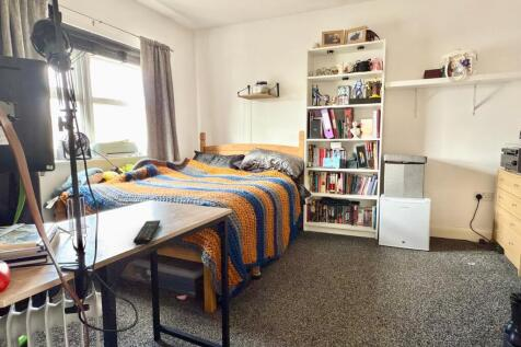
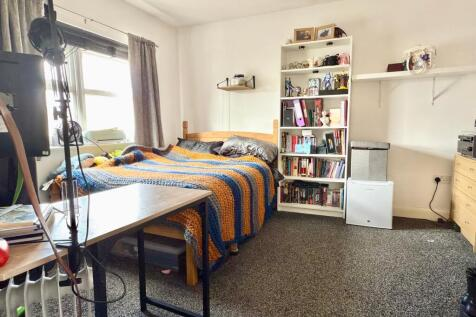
- remote control [132,219,161,245]
